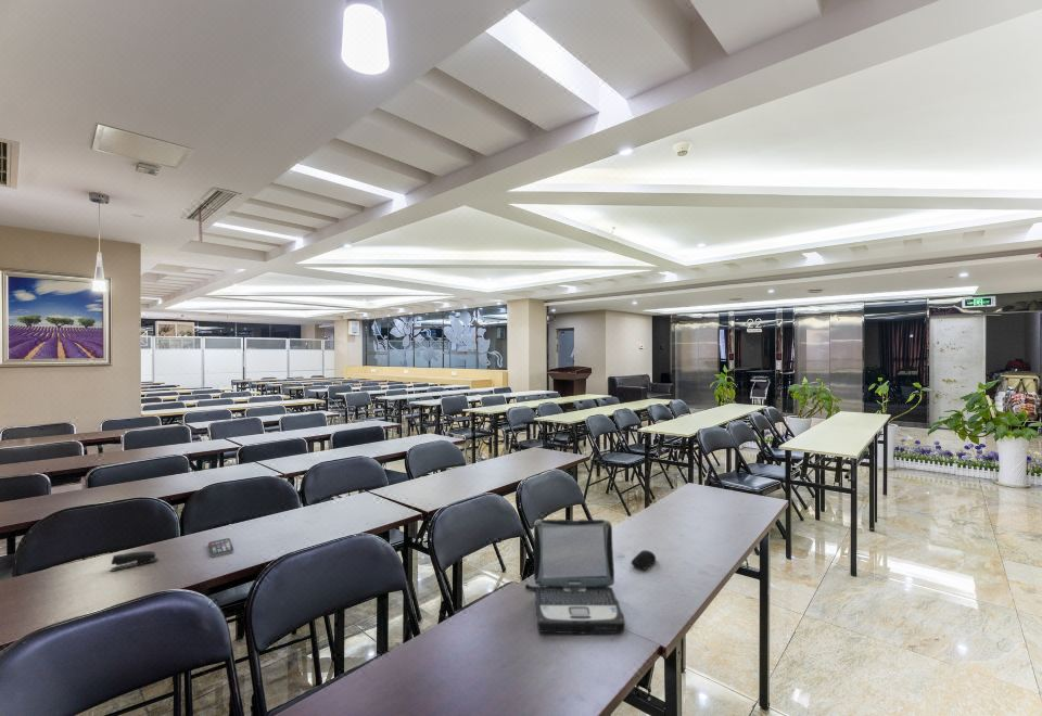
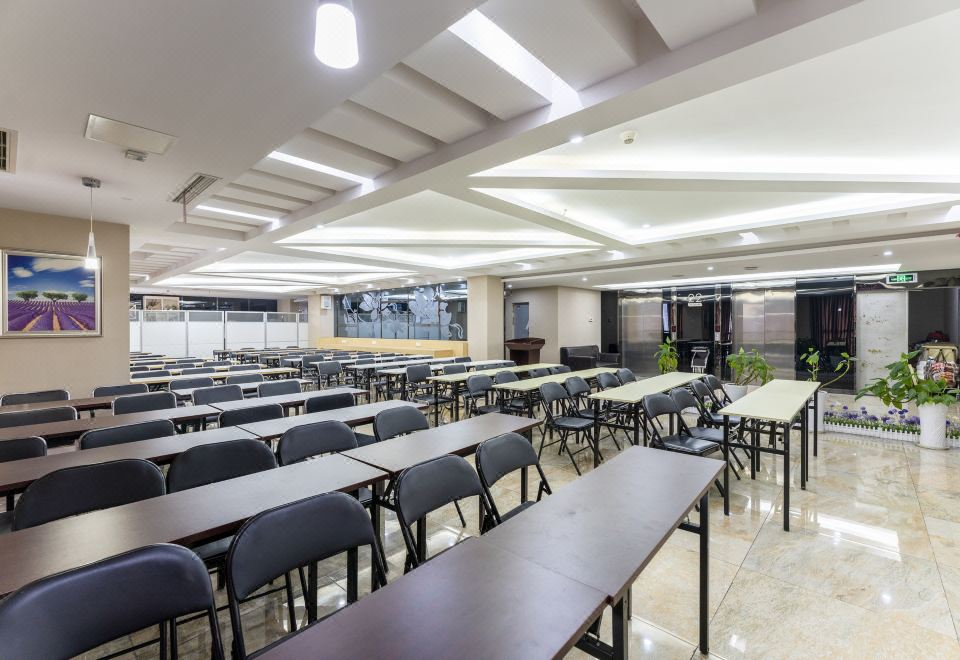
- laptop [524,519,626,636]
- stapler [110,550,160,572]
- smartphone [207,537,234,558]
- computer mouse [630,549,657,571]
